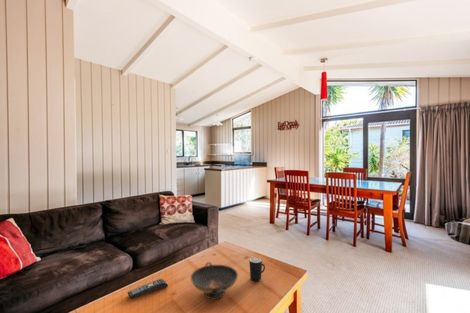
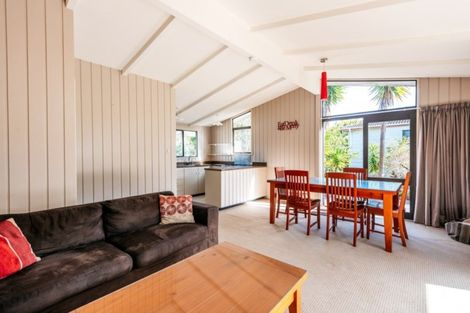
- decorative bowl [190,261,239,300]
- remote control [127,278,169,299]
- mug [248,257,266,282]
